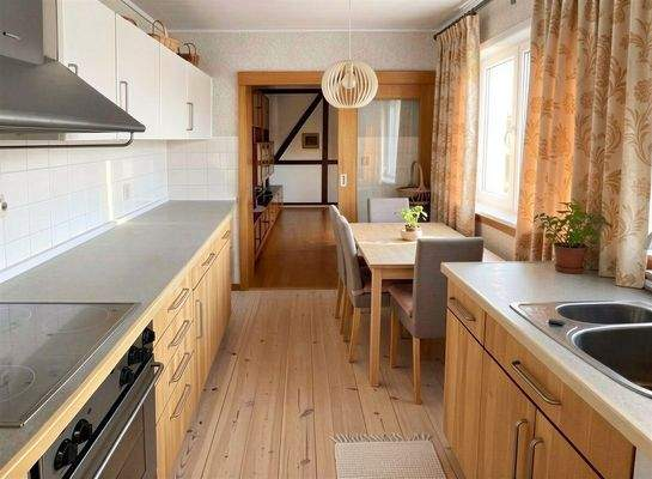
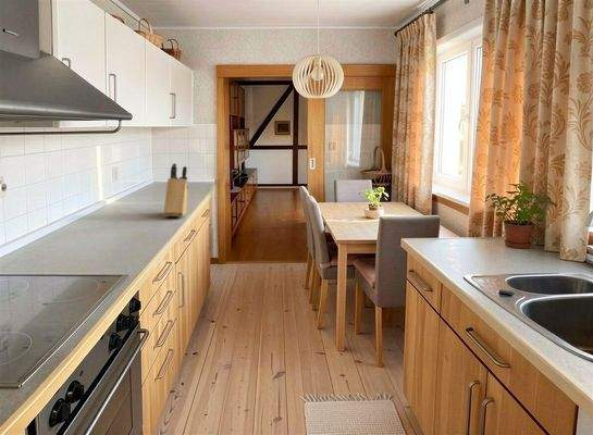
+ knife block [163,162,189,219]
